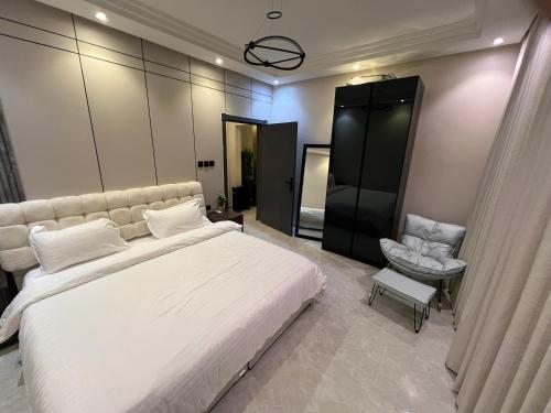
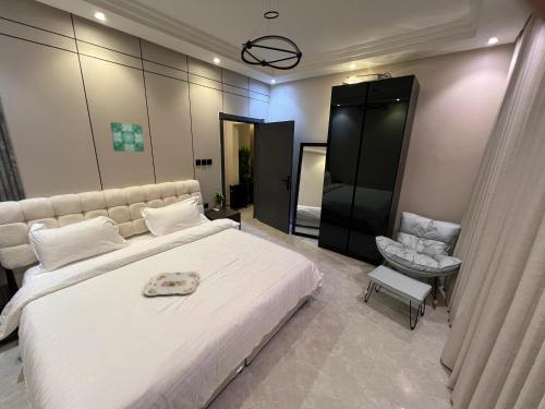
+ wall art [109,121,145,153]
+ serving tray [143,270,201,297]
